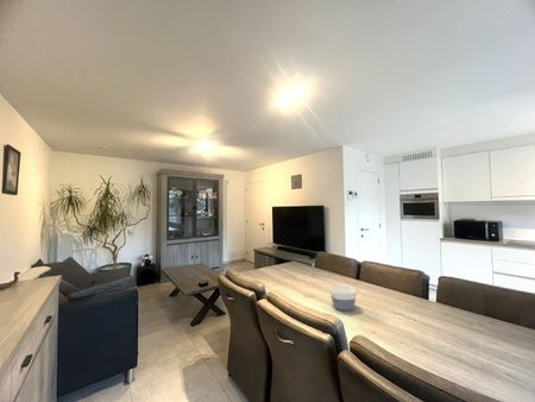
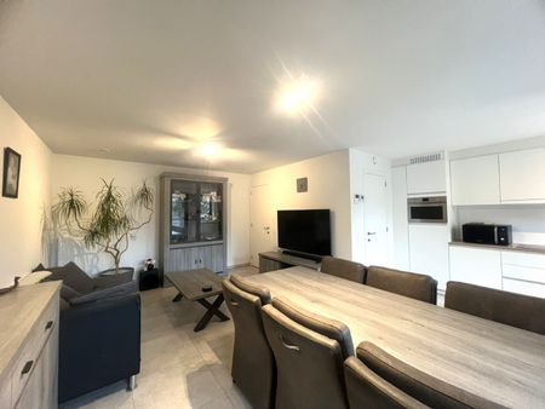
- bowl [328,284,358,312]
